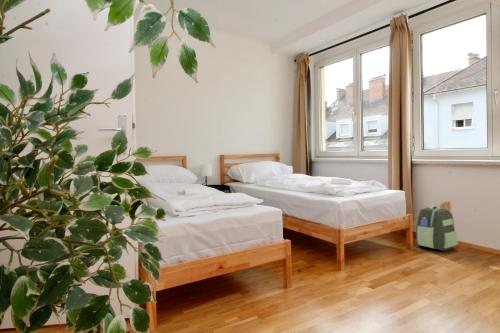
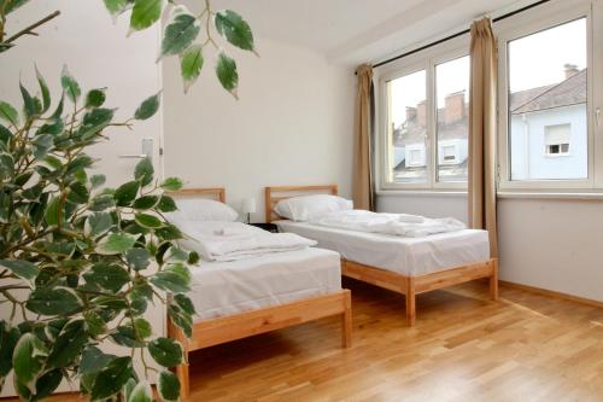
- backpack [415,200,459,252]
